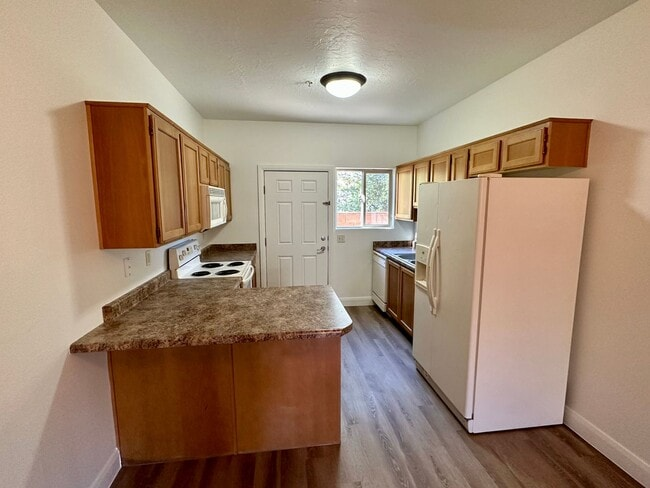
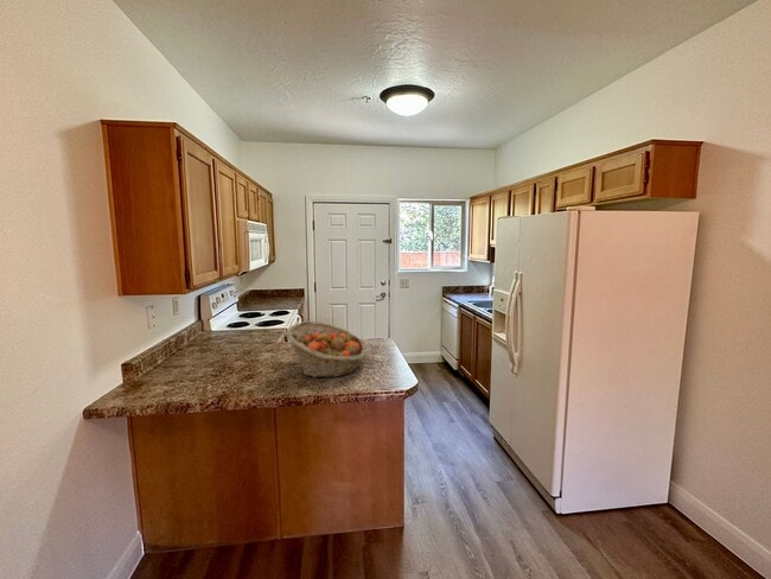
+ fruit basket [285,320,368,378]
